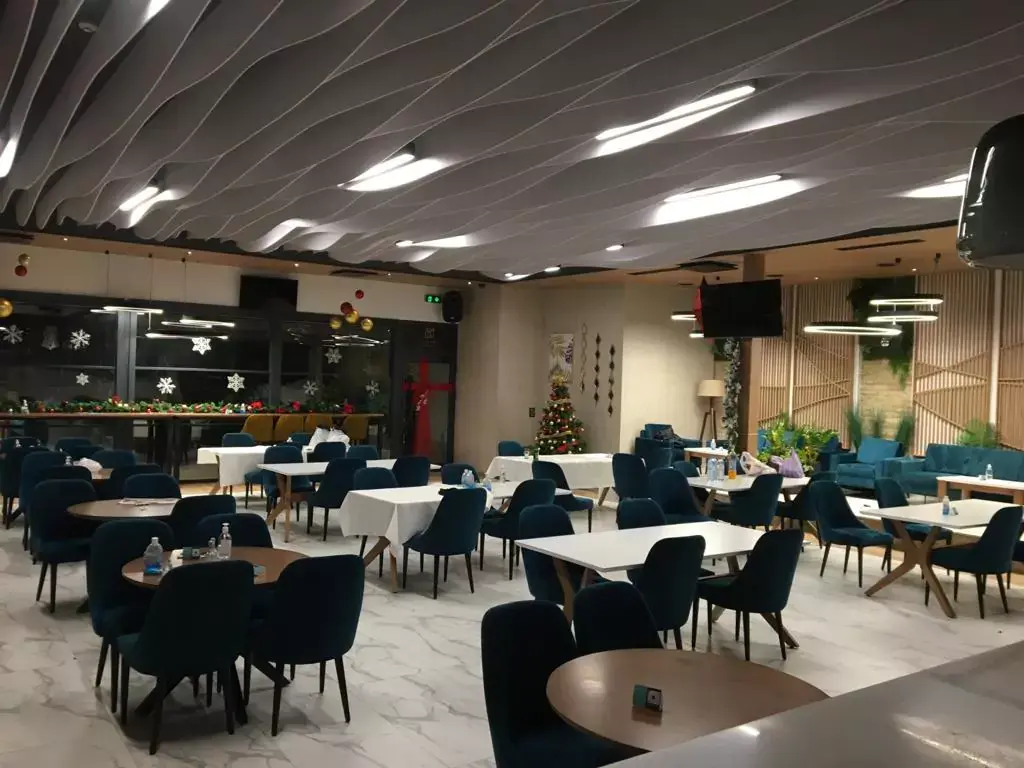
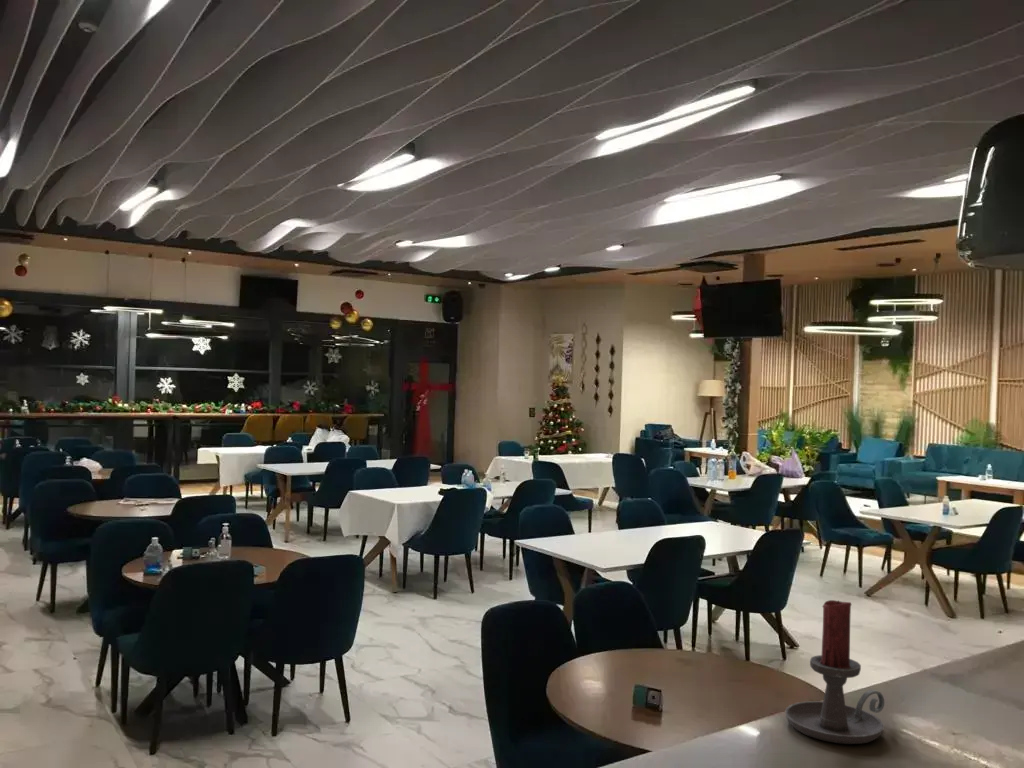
+ candle holder [784,599,886,745]
